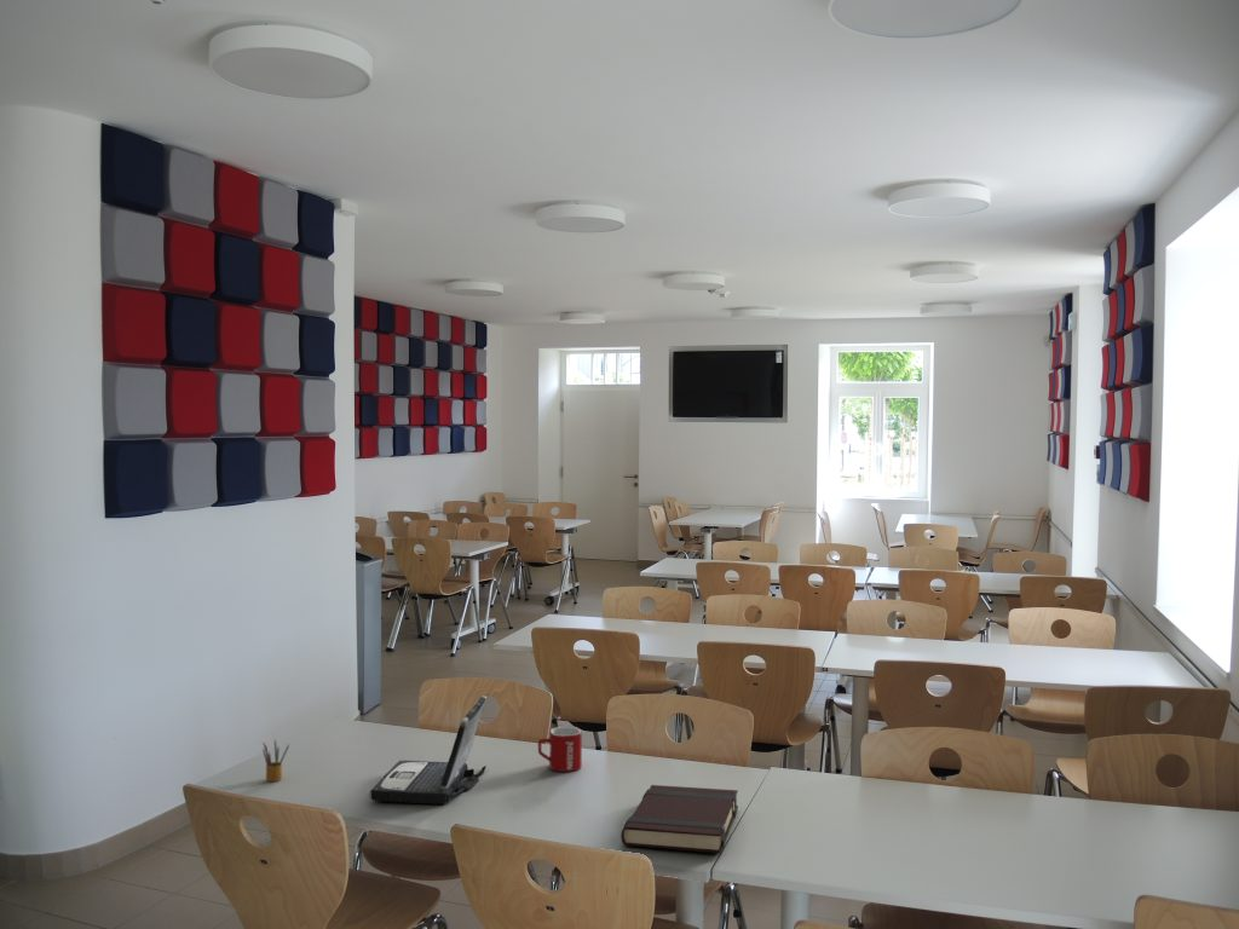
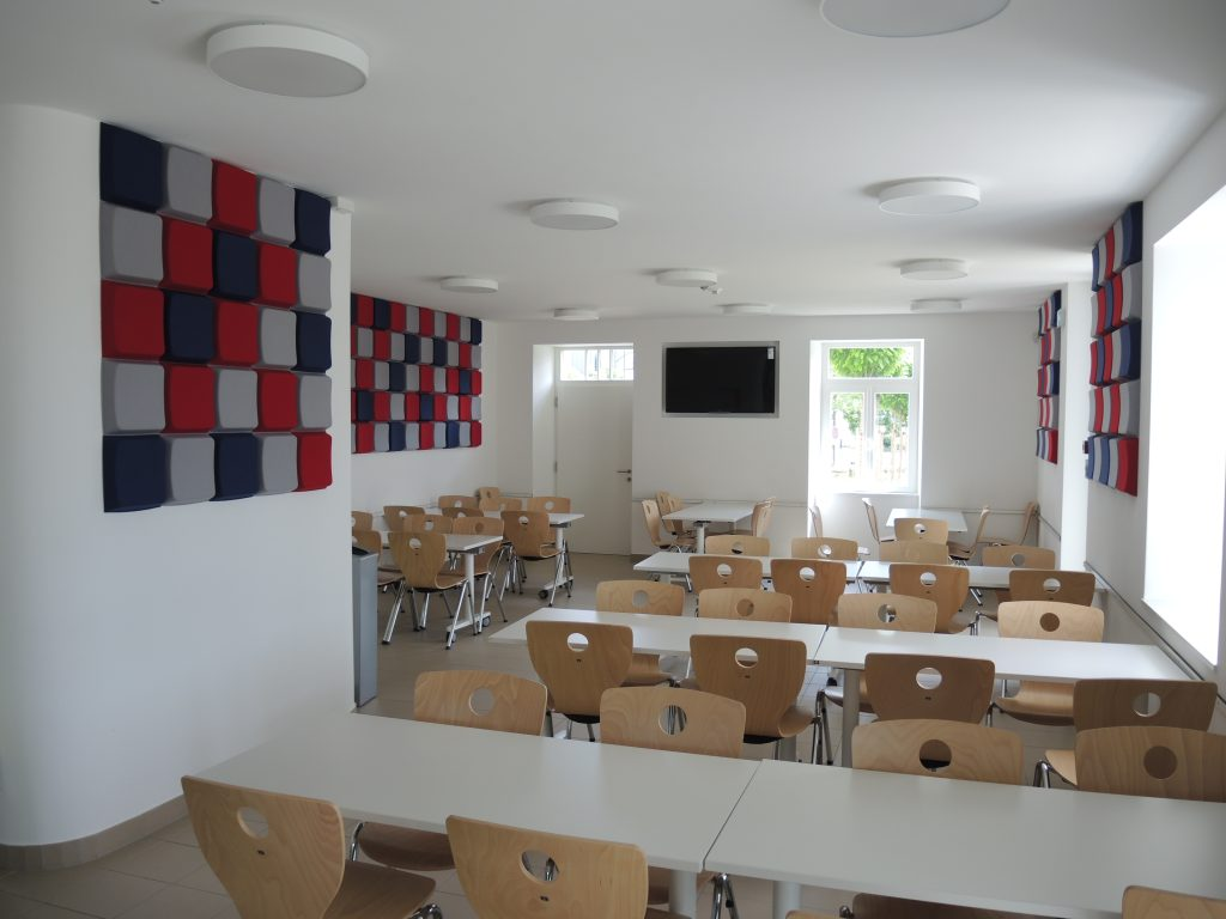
- book [621,784,739,854]
- mug [537,726,583,773]
- laptop [369,694,488,806]
- pencil box [261,738,290,783]
